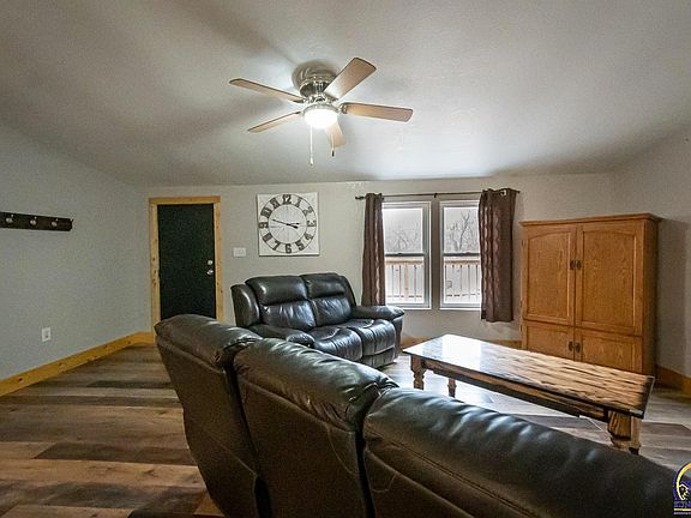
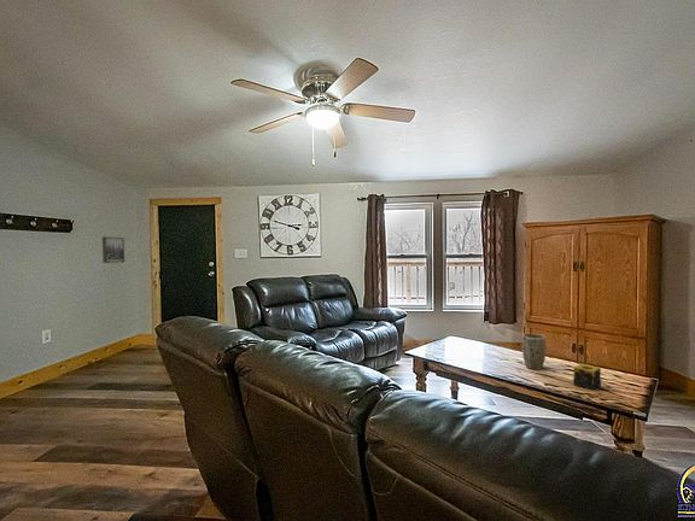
+ wall art [101,236,125,264]
+ plant pot [521,333,547,370]
+ candle [572,363,602,391]
